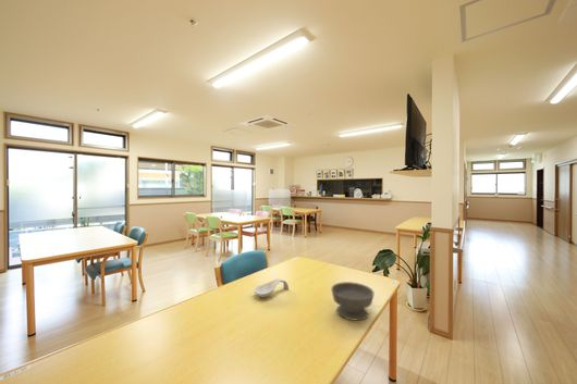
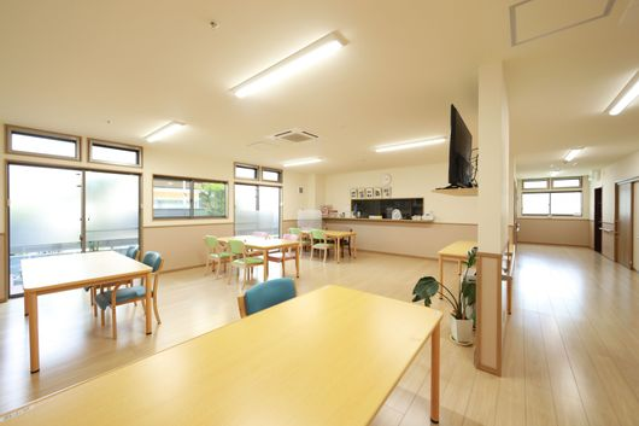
- bowl [330,281,375,321]
- spoon rest [253,277,290,298]
